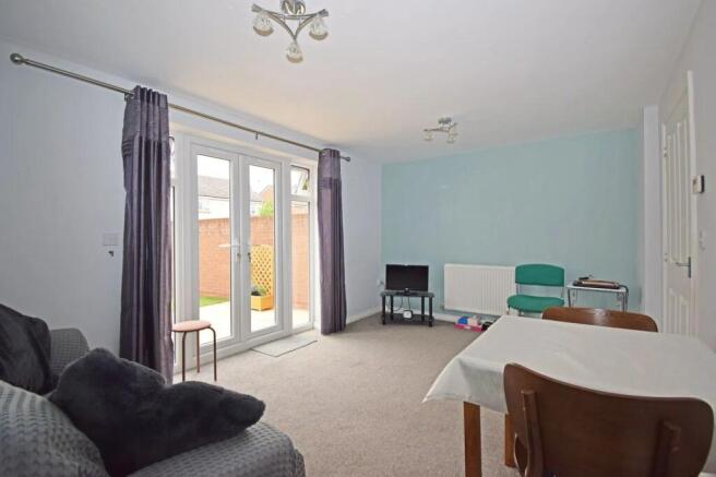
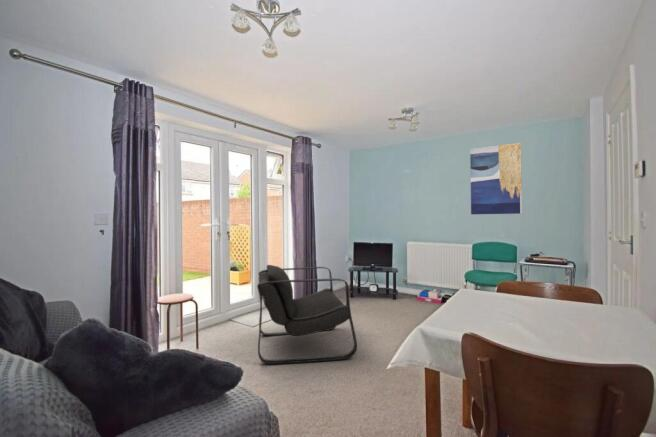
+ armchair [256,264,358,365]
+ wall art [469,142,523,215]
